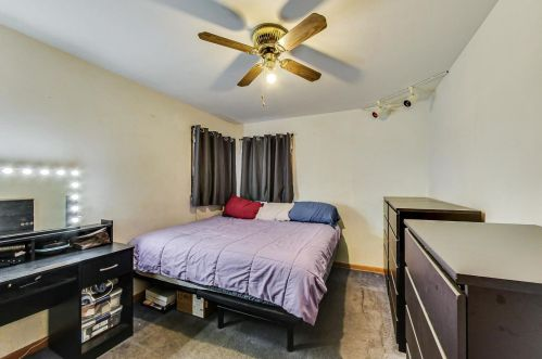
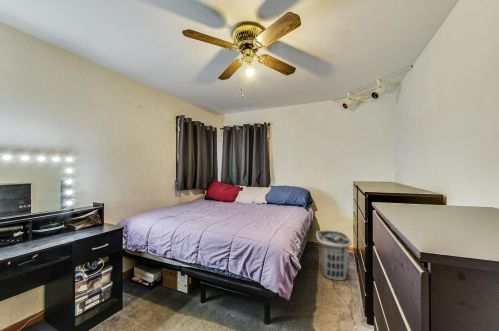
+ clothes hamper [315,229,353,282]
